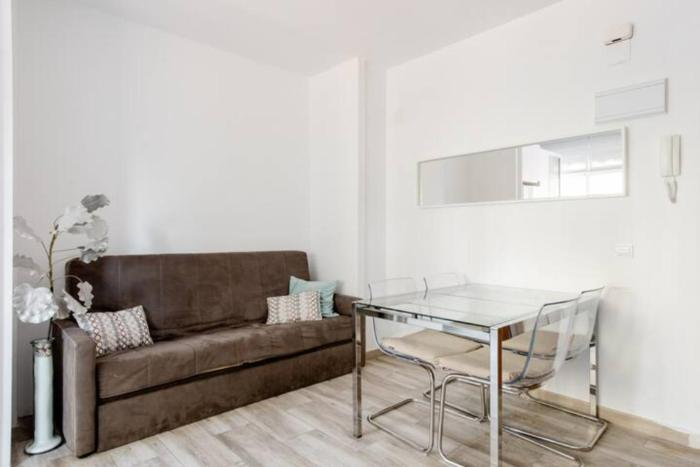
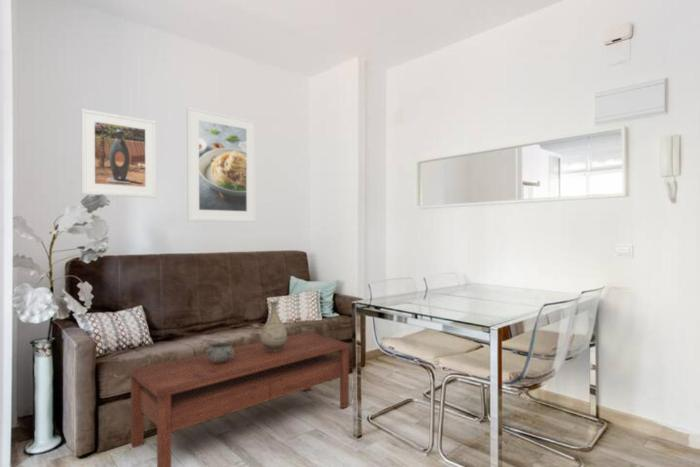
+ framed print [80,108,157,199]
+ vase [259,300,288,352]
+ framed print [186,106,257,223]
+ decorative bowl [205,342,233,363]
+ coffee table [129,331,350,467]
